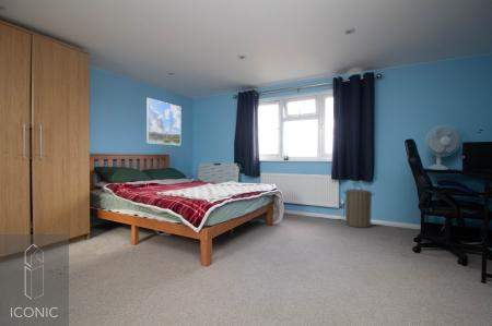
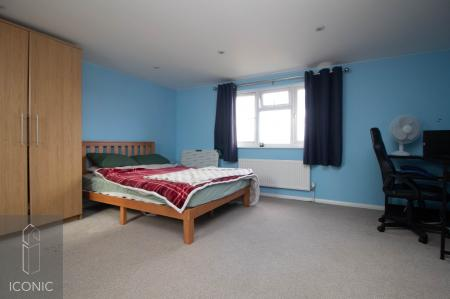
- laundry hamper [342,184,376,229]
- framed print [145,97,181,146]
